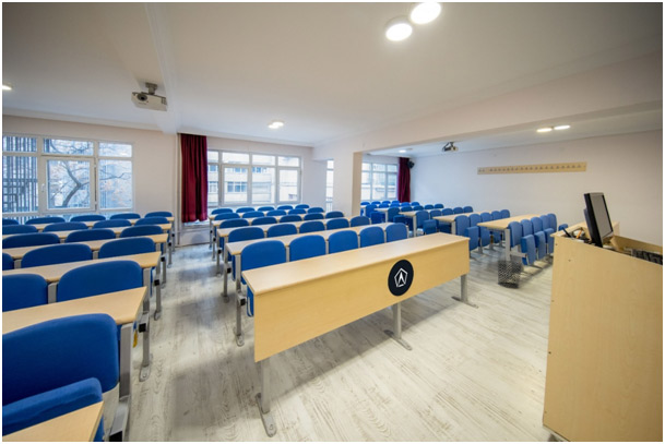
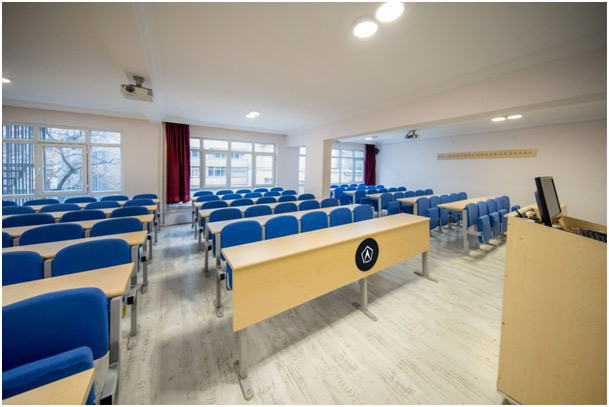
- waste bin [497,260,524,289]
